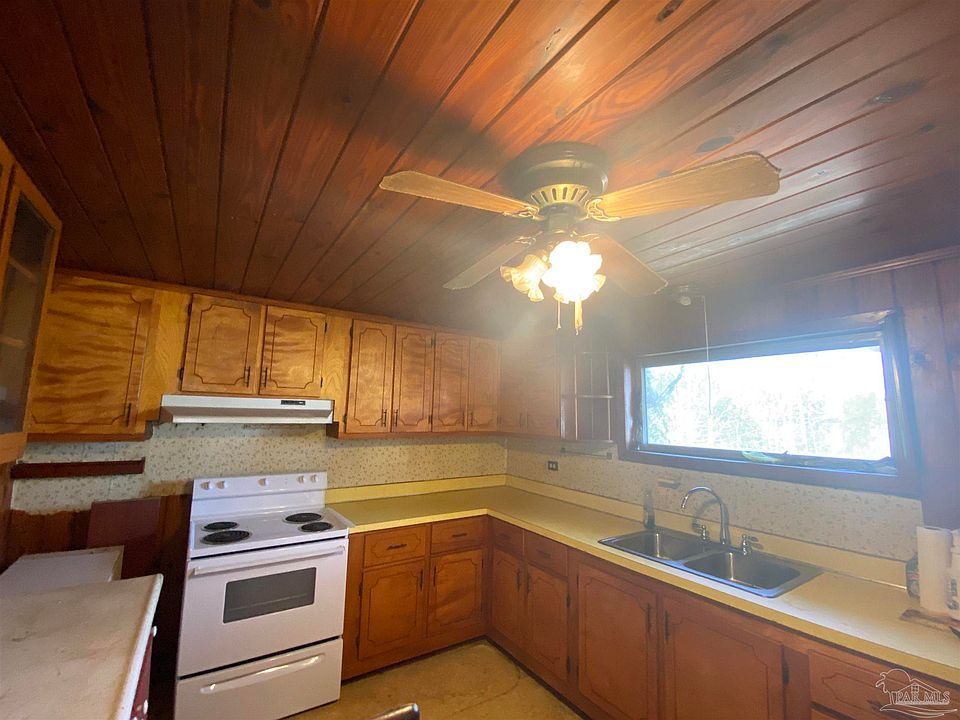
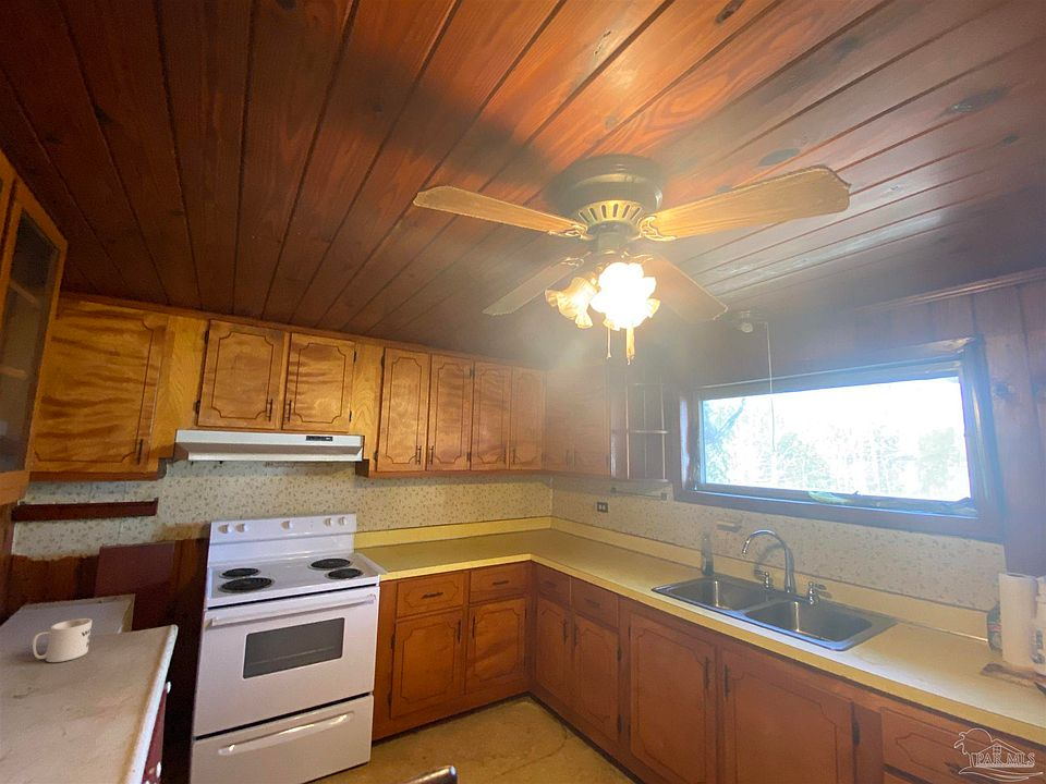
+ mug [32,617,93,663]
